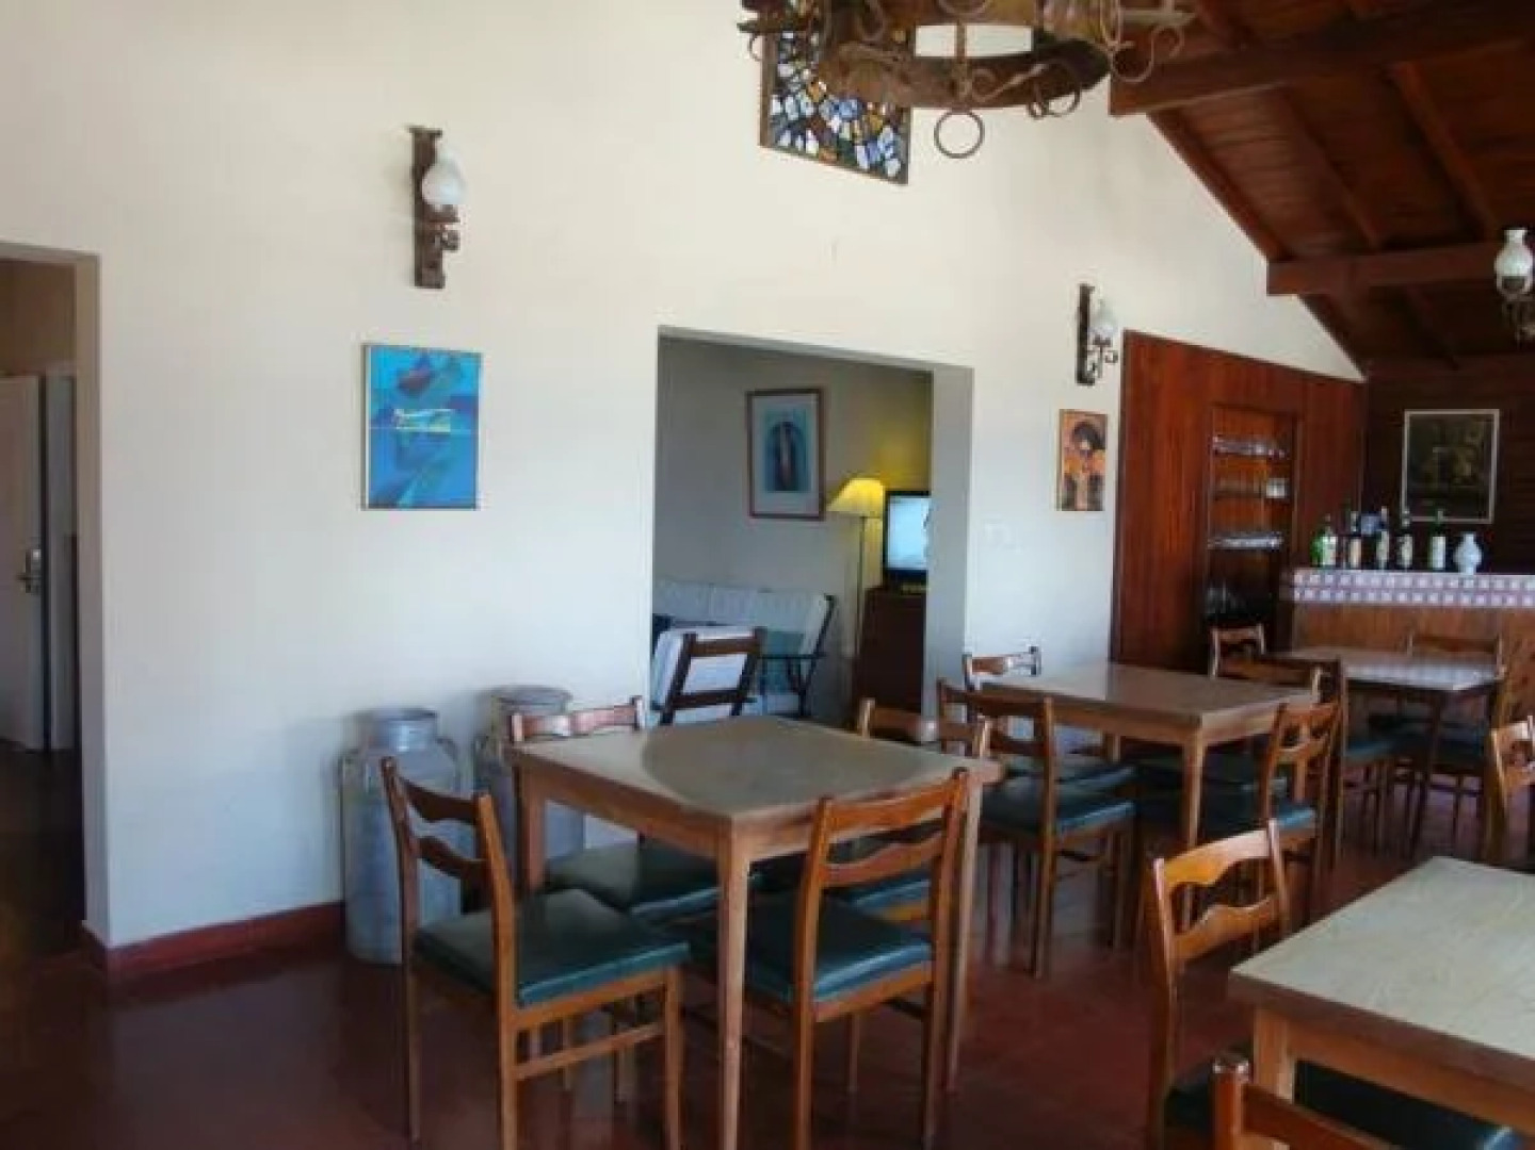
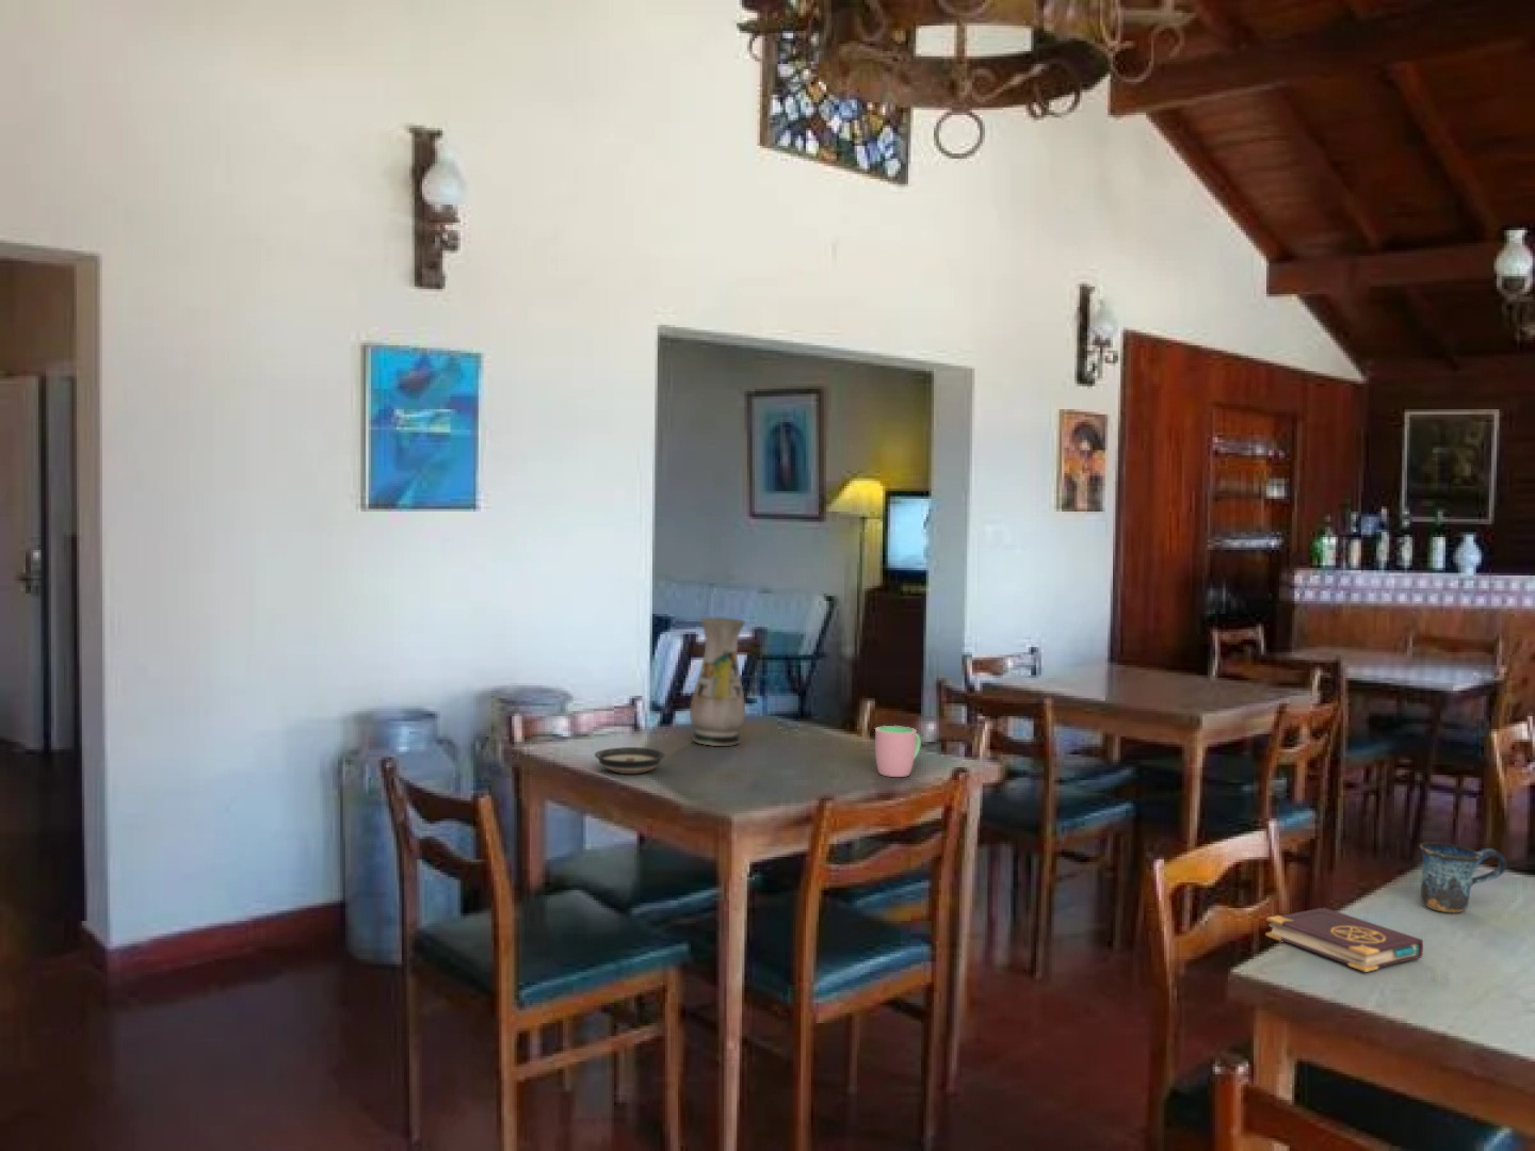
+ cup [874,724,922,777]
+ vase [689,617,746,747]
+ mug [1419,840,1507,913]
+ saucer [593,746,666,775]
+ book [1265,907,1424,973]
